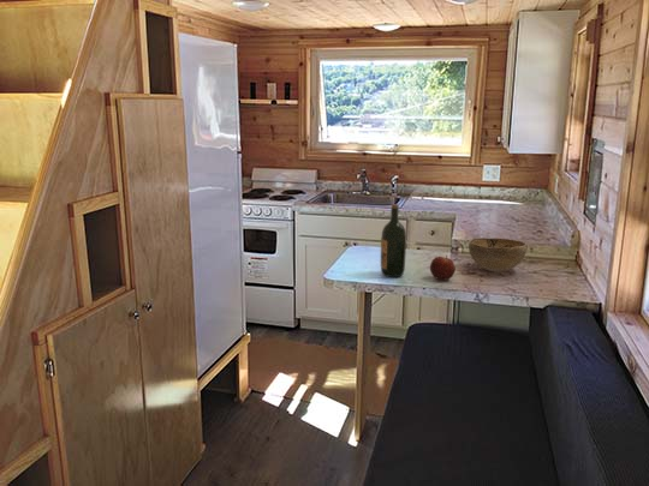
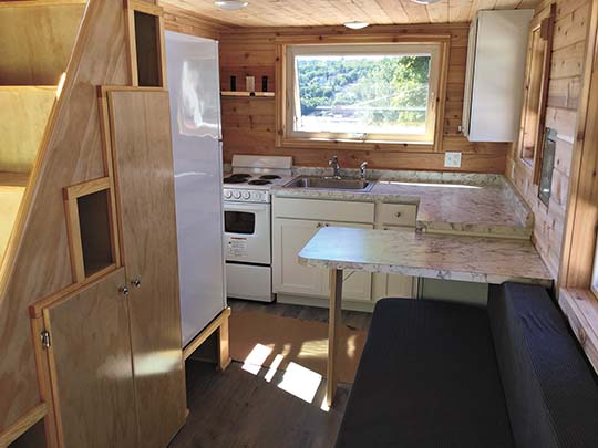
- wine bottle [380,203,407,278]
- decorative bowl [468,236,529,272]
- apple [429,254,457,282]
